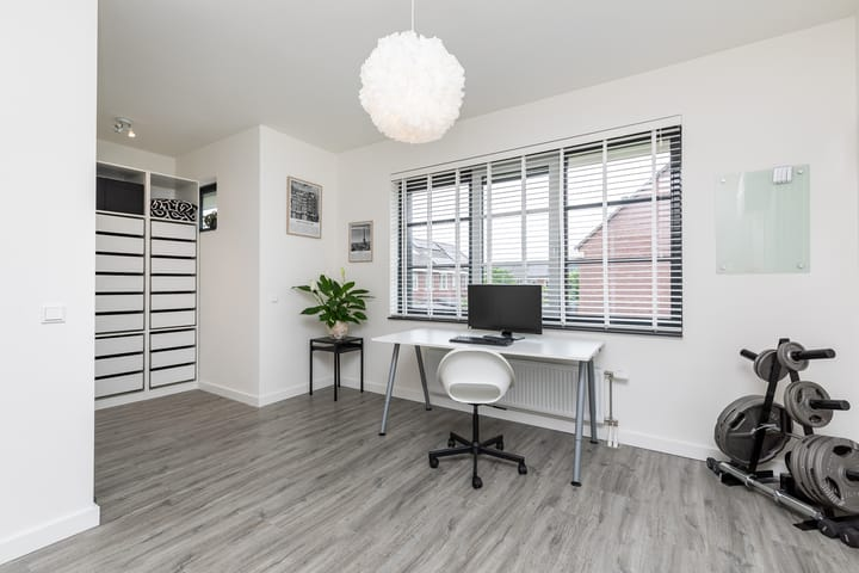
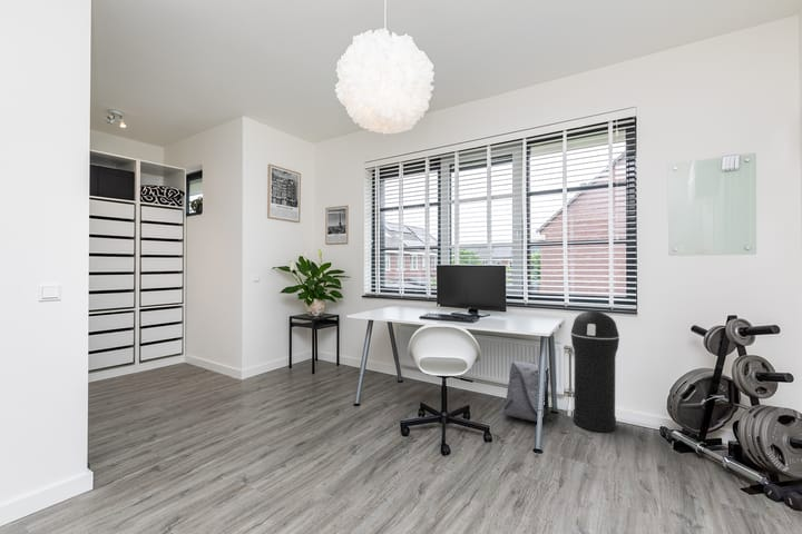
+ trash can [570,309,620,434]
+ backpack [503,360,550,423]
